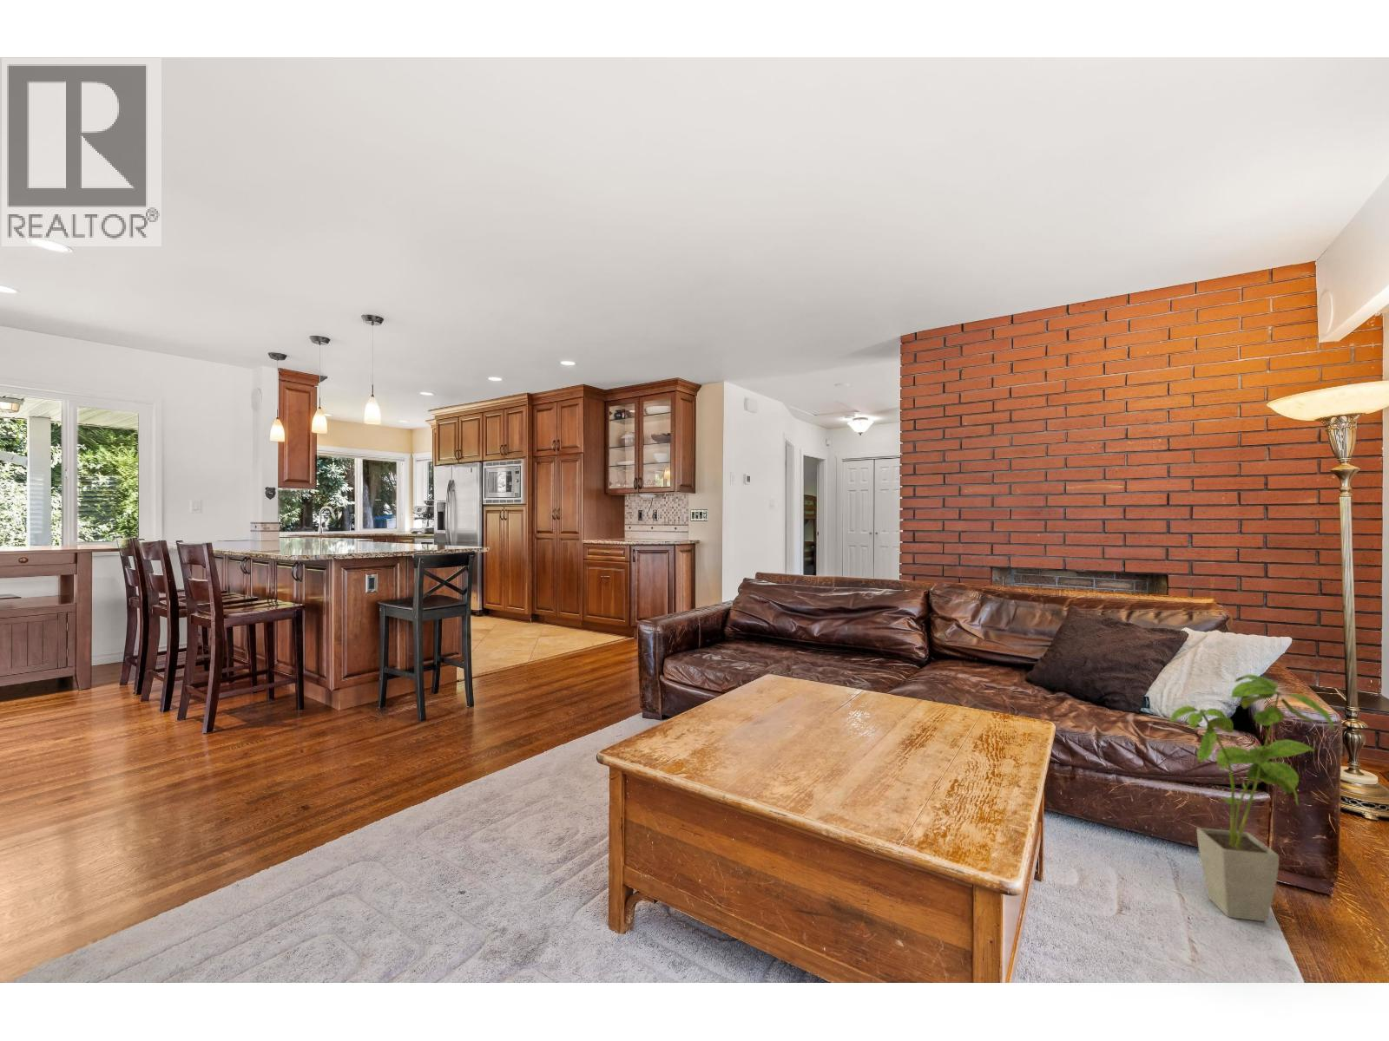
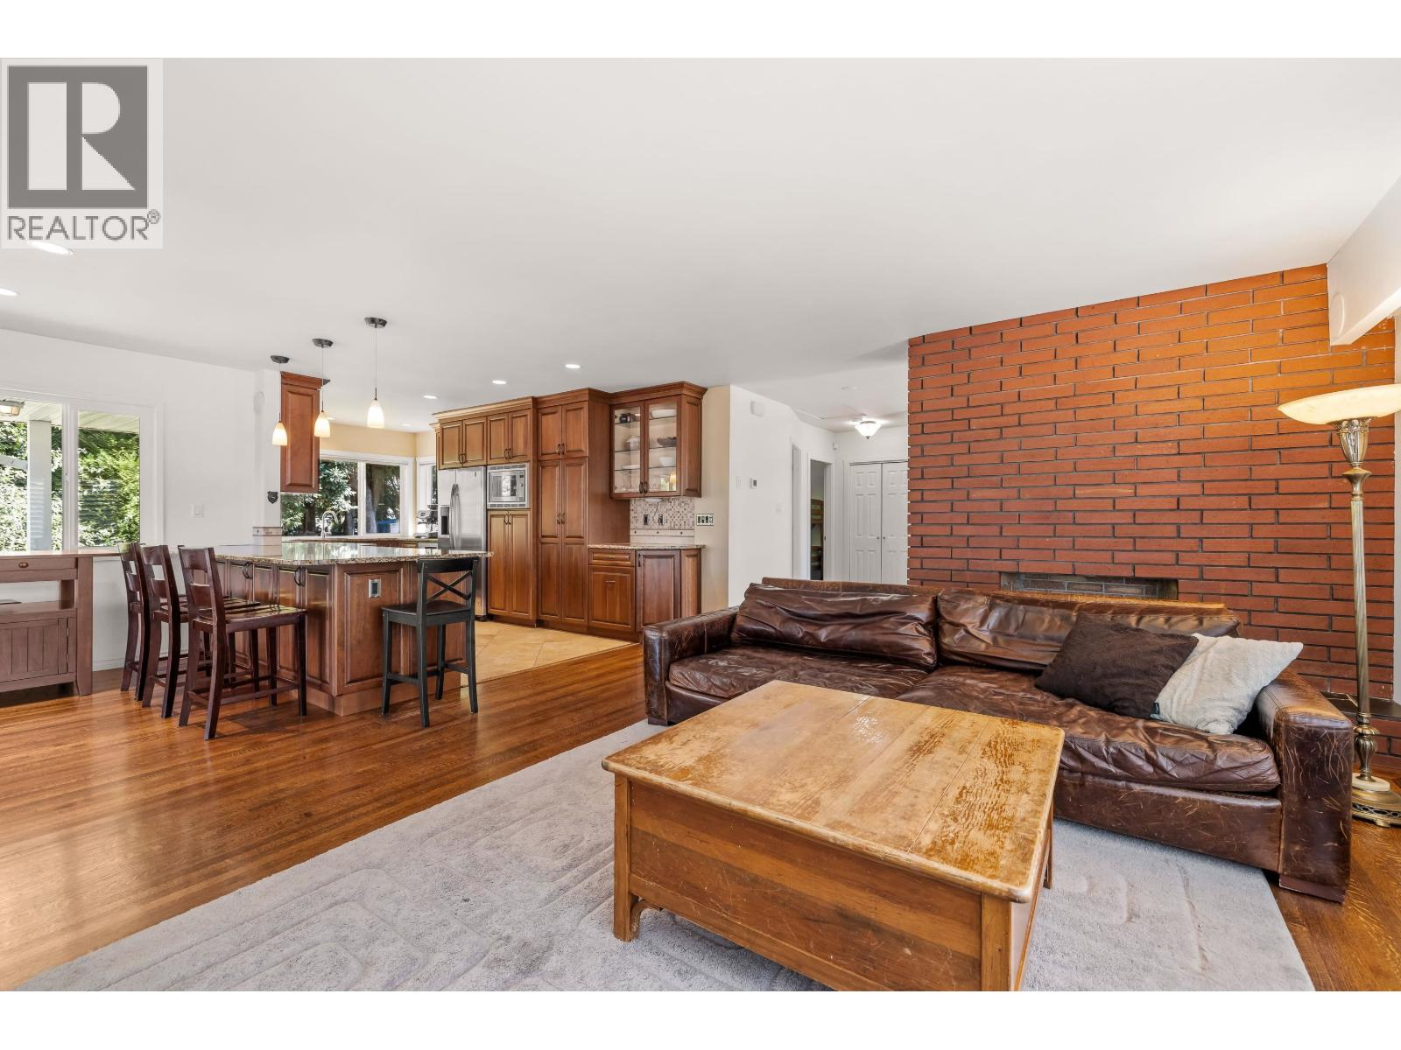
- house plant [1168,674,1338,922]
